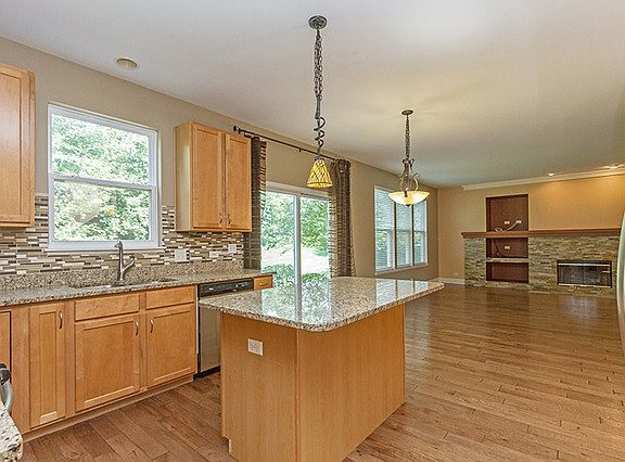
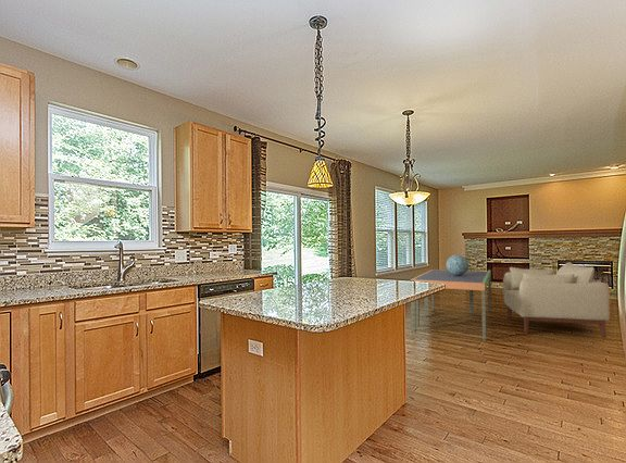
+ chair [502,261,611,339]
+ dining table [410,268,492,341]
+ decorative globe [446,253,470,276]
